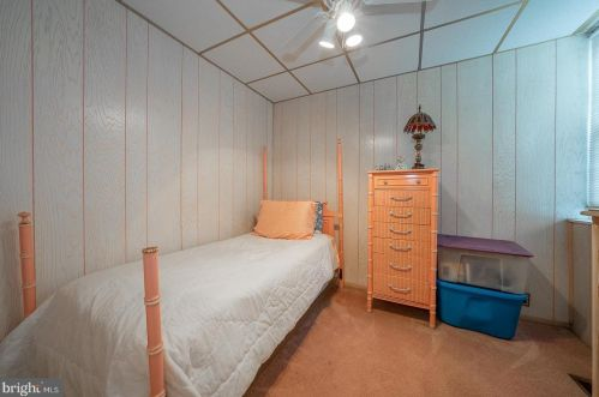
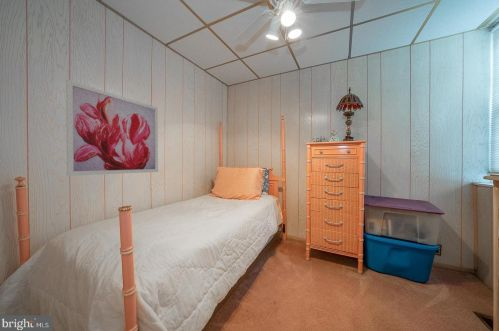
+ wall art [65,79,159,177]
